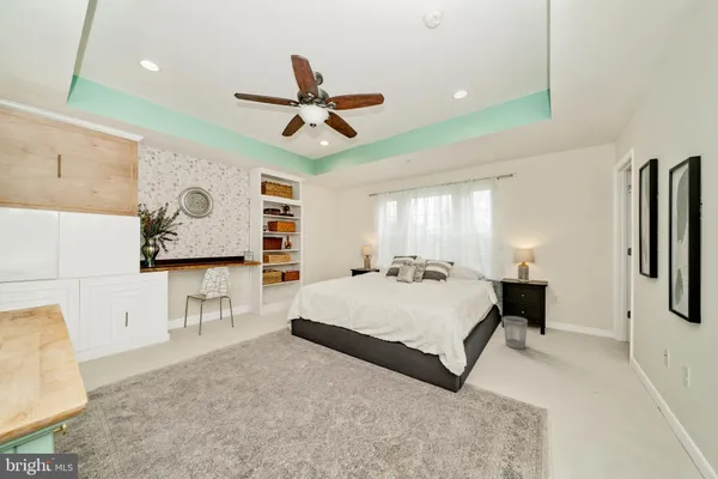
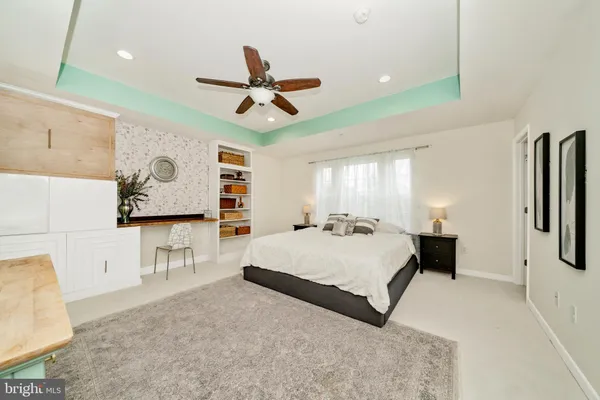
- wastebasket [503,315,529,350]
